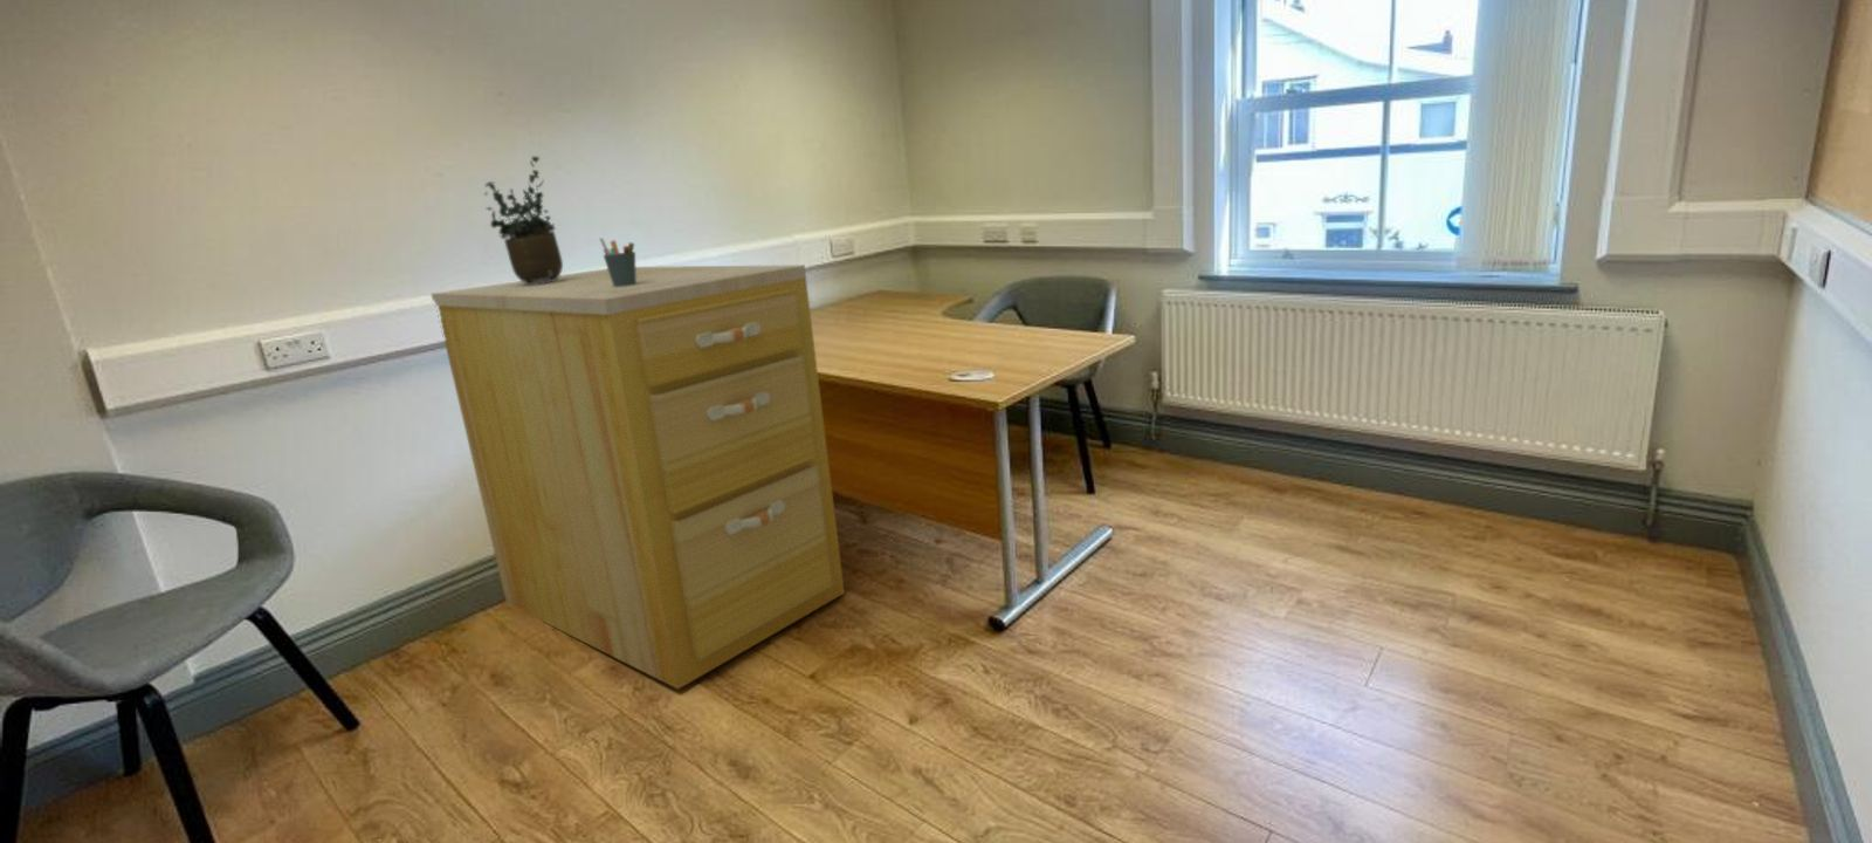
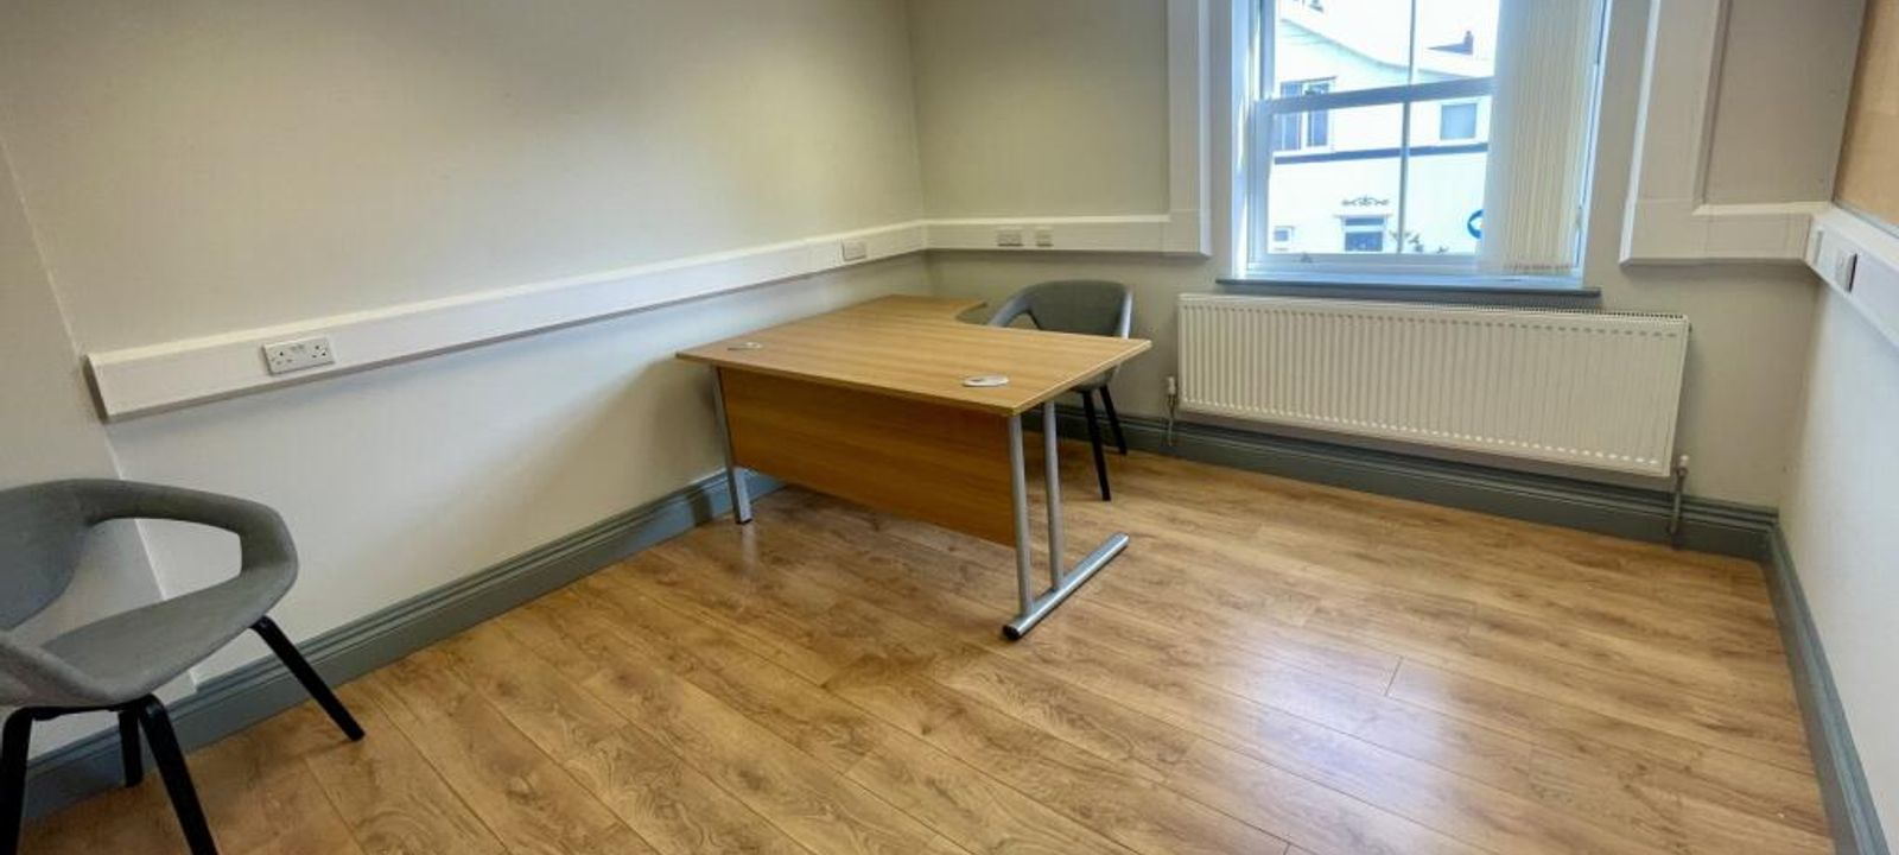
- potted plant [484,154,564,285]
- filing cabinet [430,264,846,691]
- pen holder [599,236,636,287]
